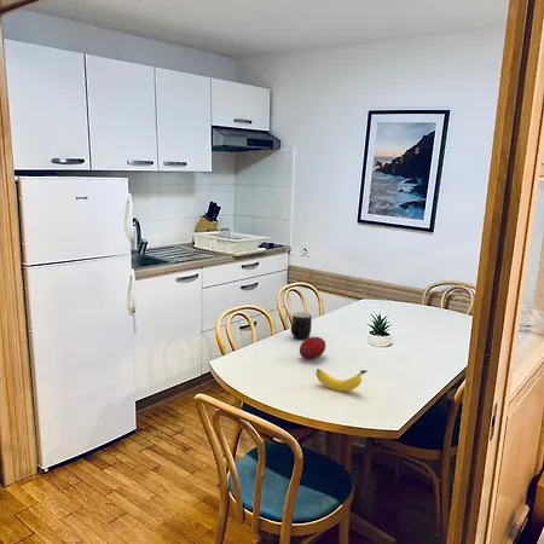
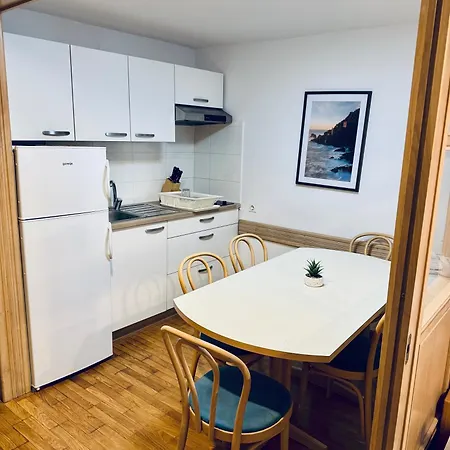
- mug [290,312,313,341]
- banana [316,368,369,393]
- fruit [299,336,326,360]
